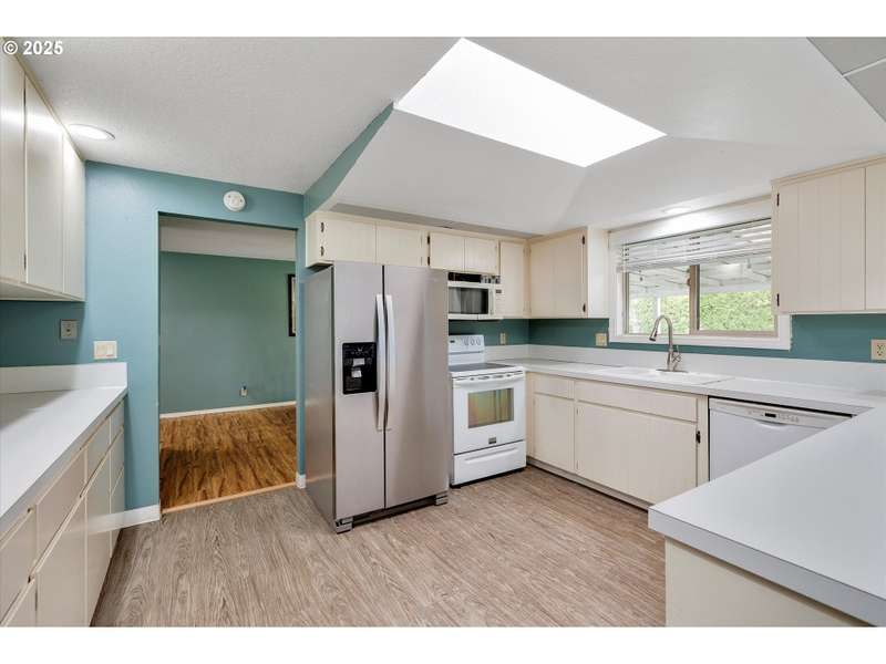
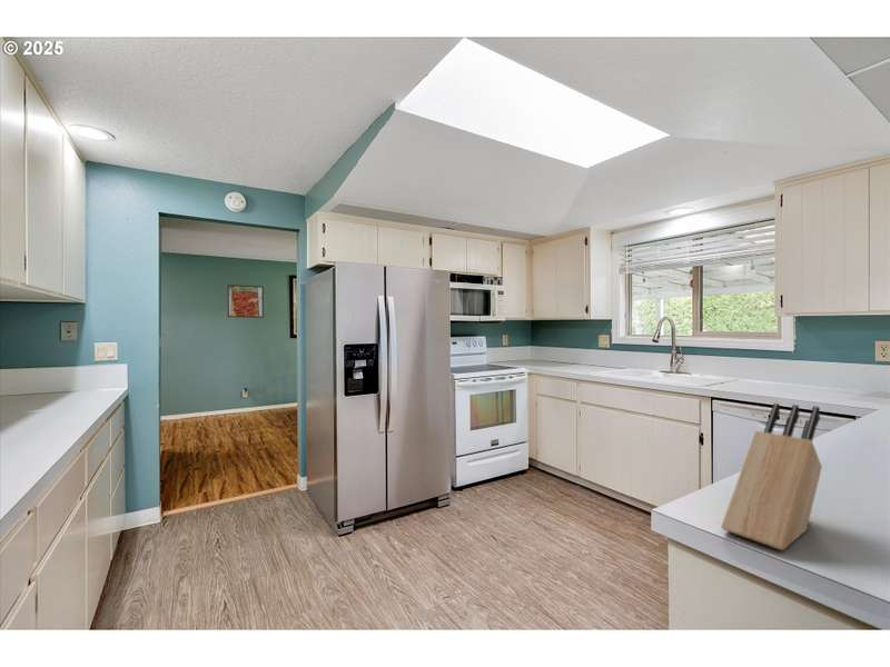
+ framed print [227,283,265,319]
+ knife block [720,402,823,551]
